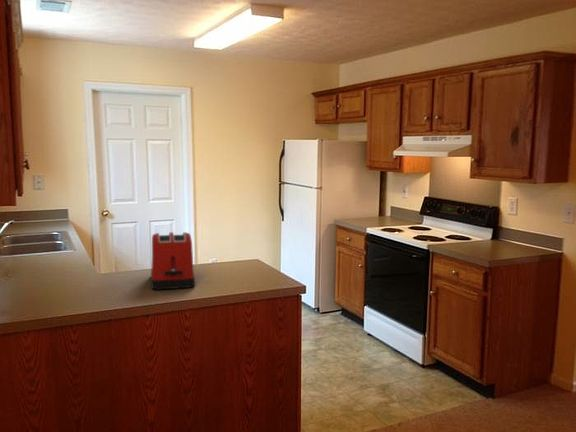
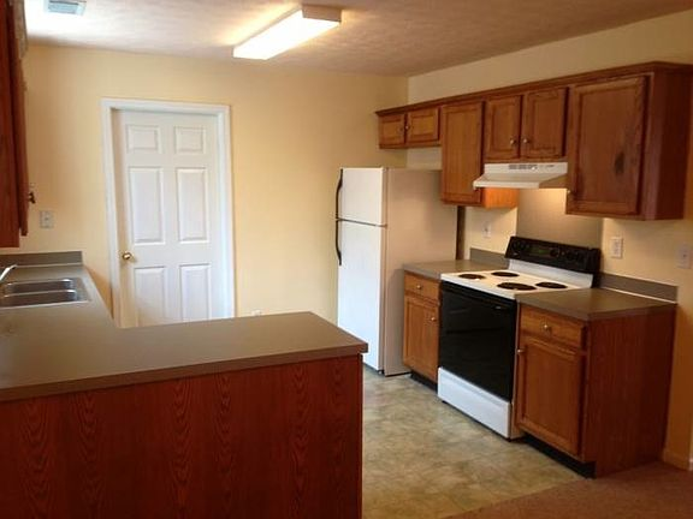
- toaster [150,231,196,291]
